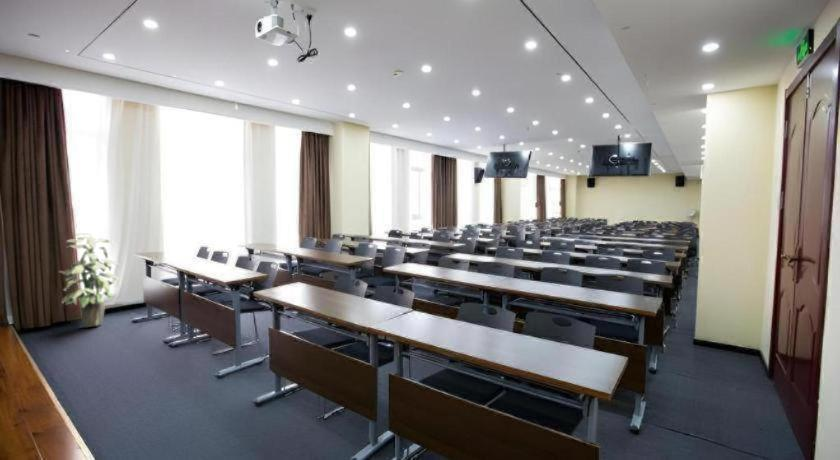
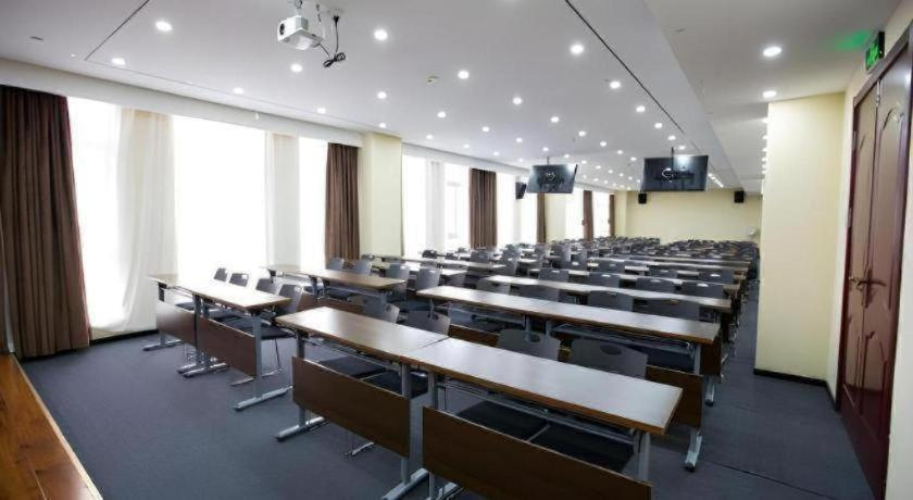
- indoor plant [58,232,120,328]
